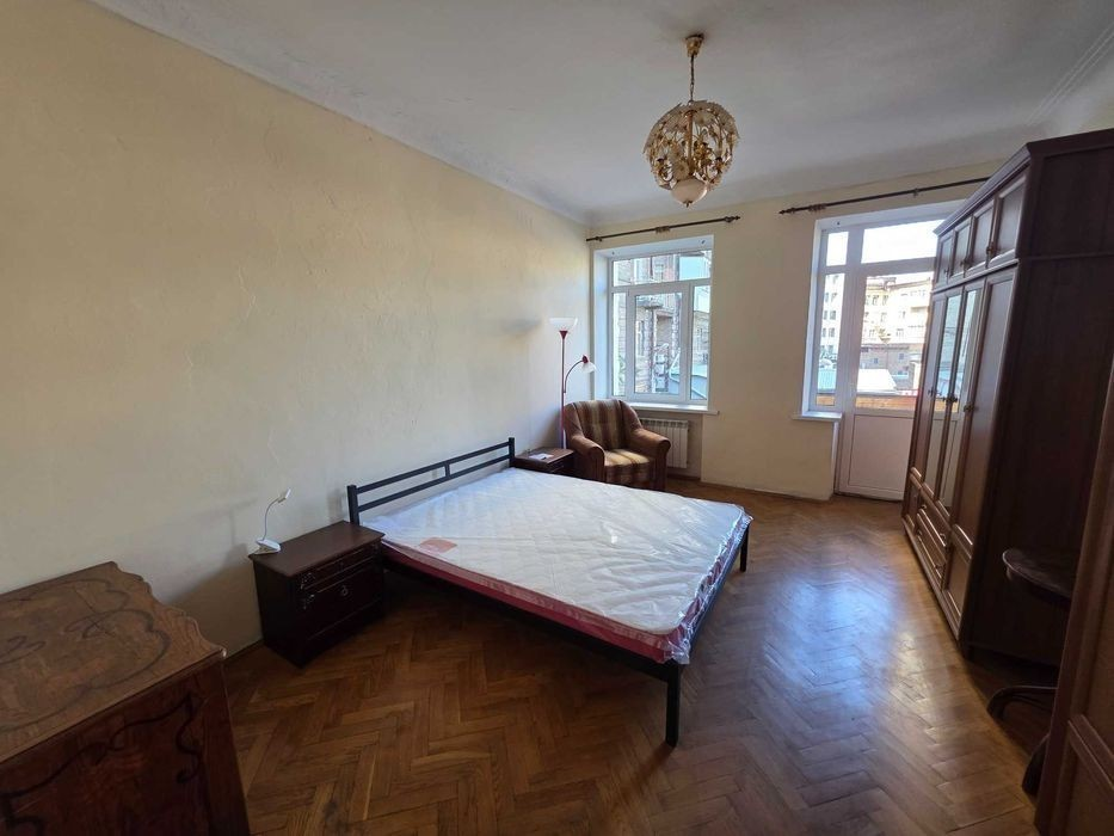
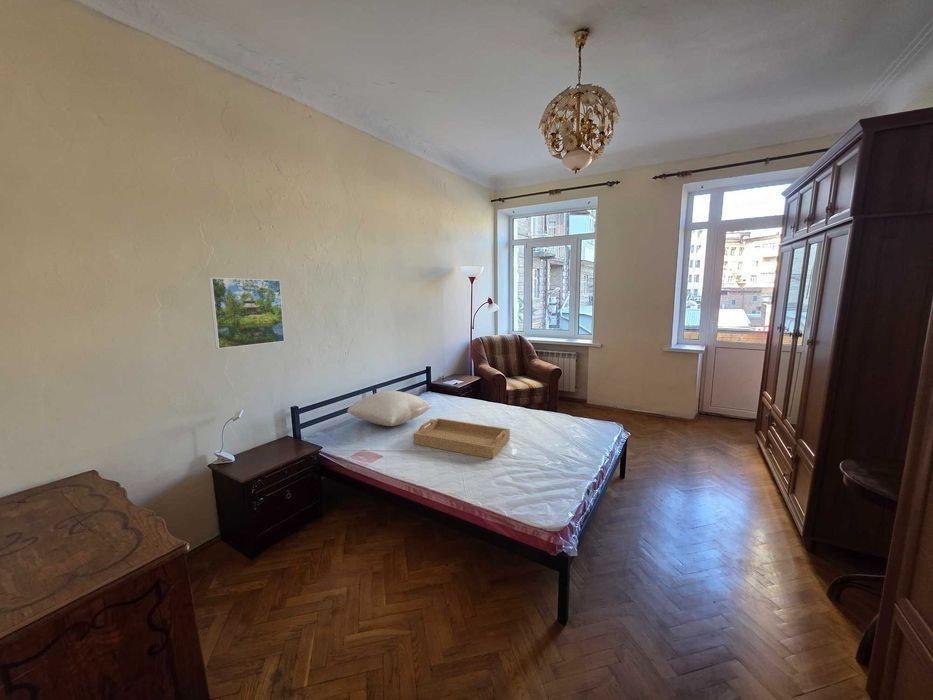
+ pillow [346,390,433,427]
+ serving tray [413,417,511,460]
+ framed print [208,277,285,350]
